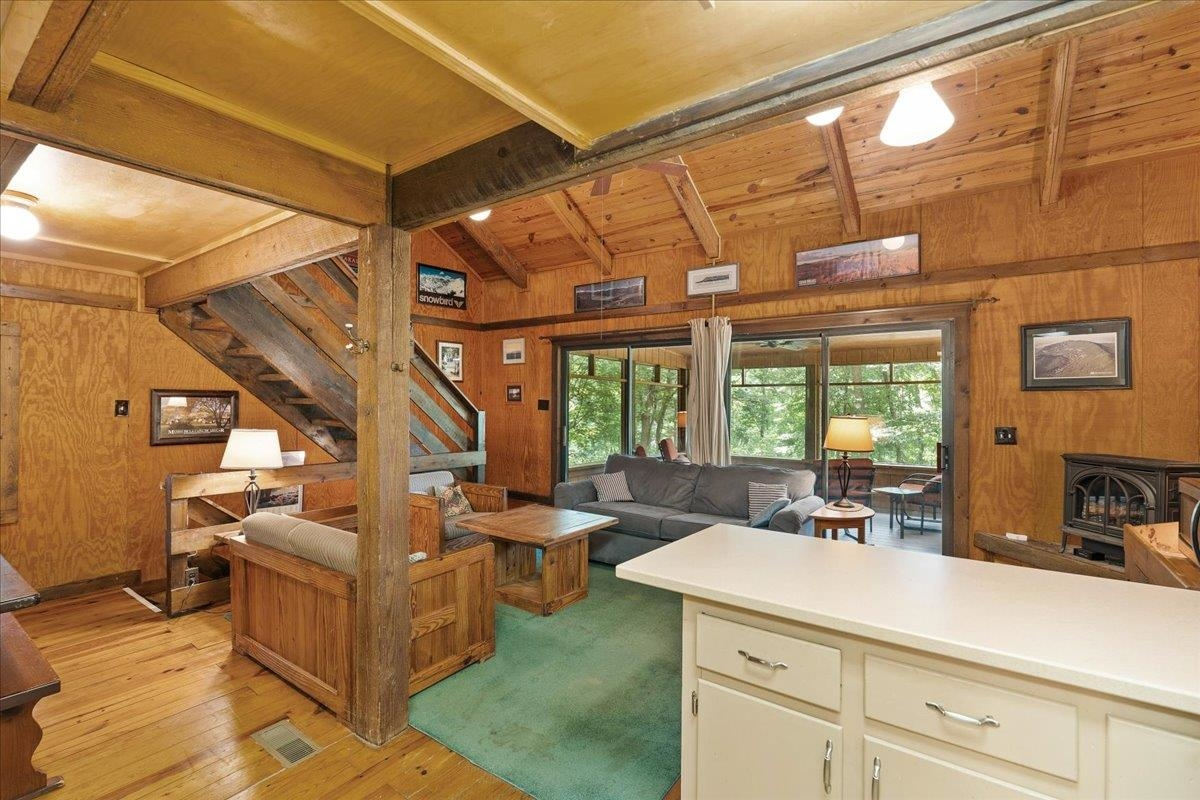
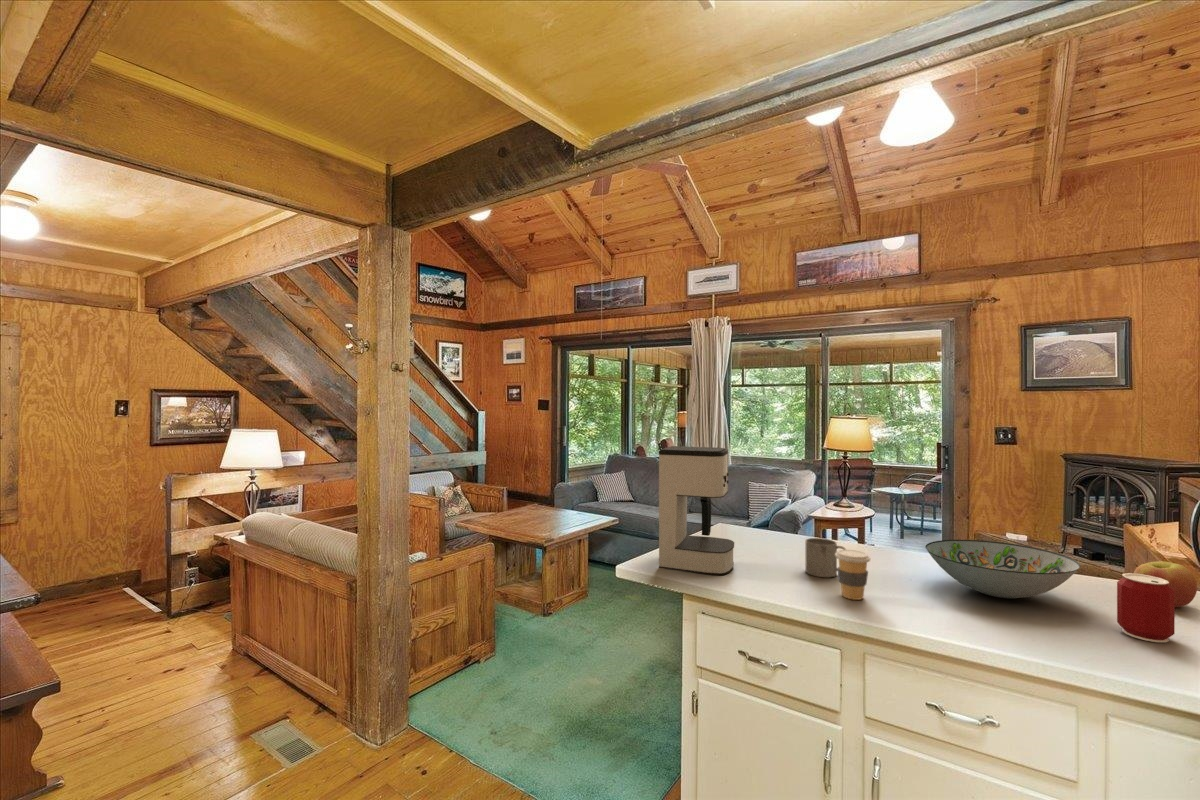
+ coffee cup [835,549,871,601]
+ decorative bowl [924,539,1081,599]
+ can [1116,572,1176,643]
+ mug [804,537,847,578]
+ coffee maker [658,445,735,576]
+ apple [1133,561,1198,608]
